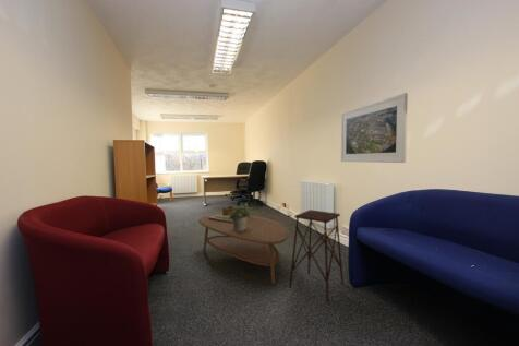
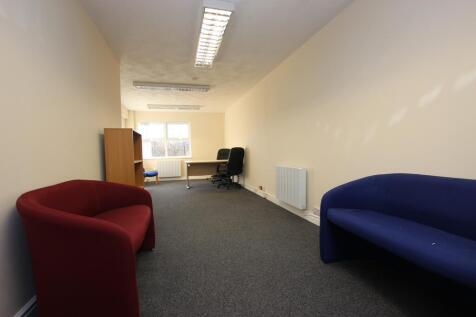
- decorative box [208,205,251,224]
- coffee table [197,215,289,284]
- side table [288,208,345,303]
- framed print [340,92,409,164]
- potted plant [228,202,254,230]
